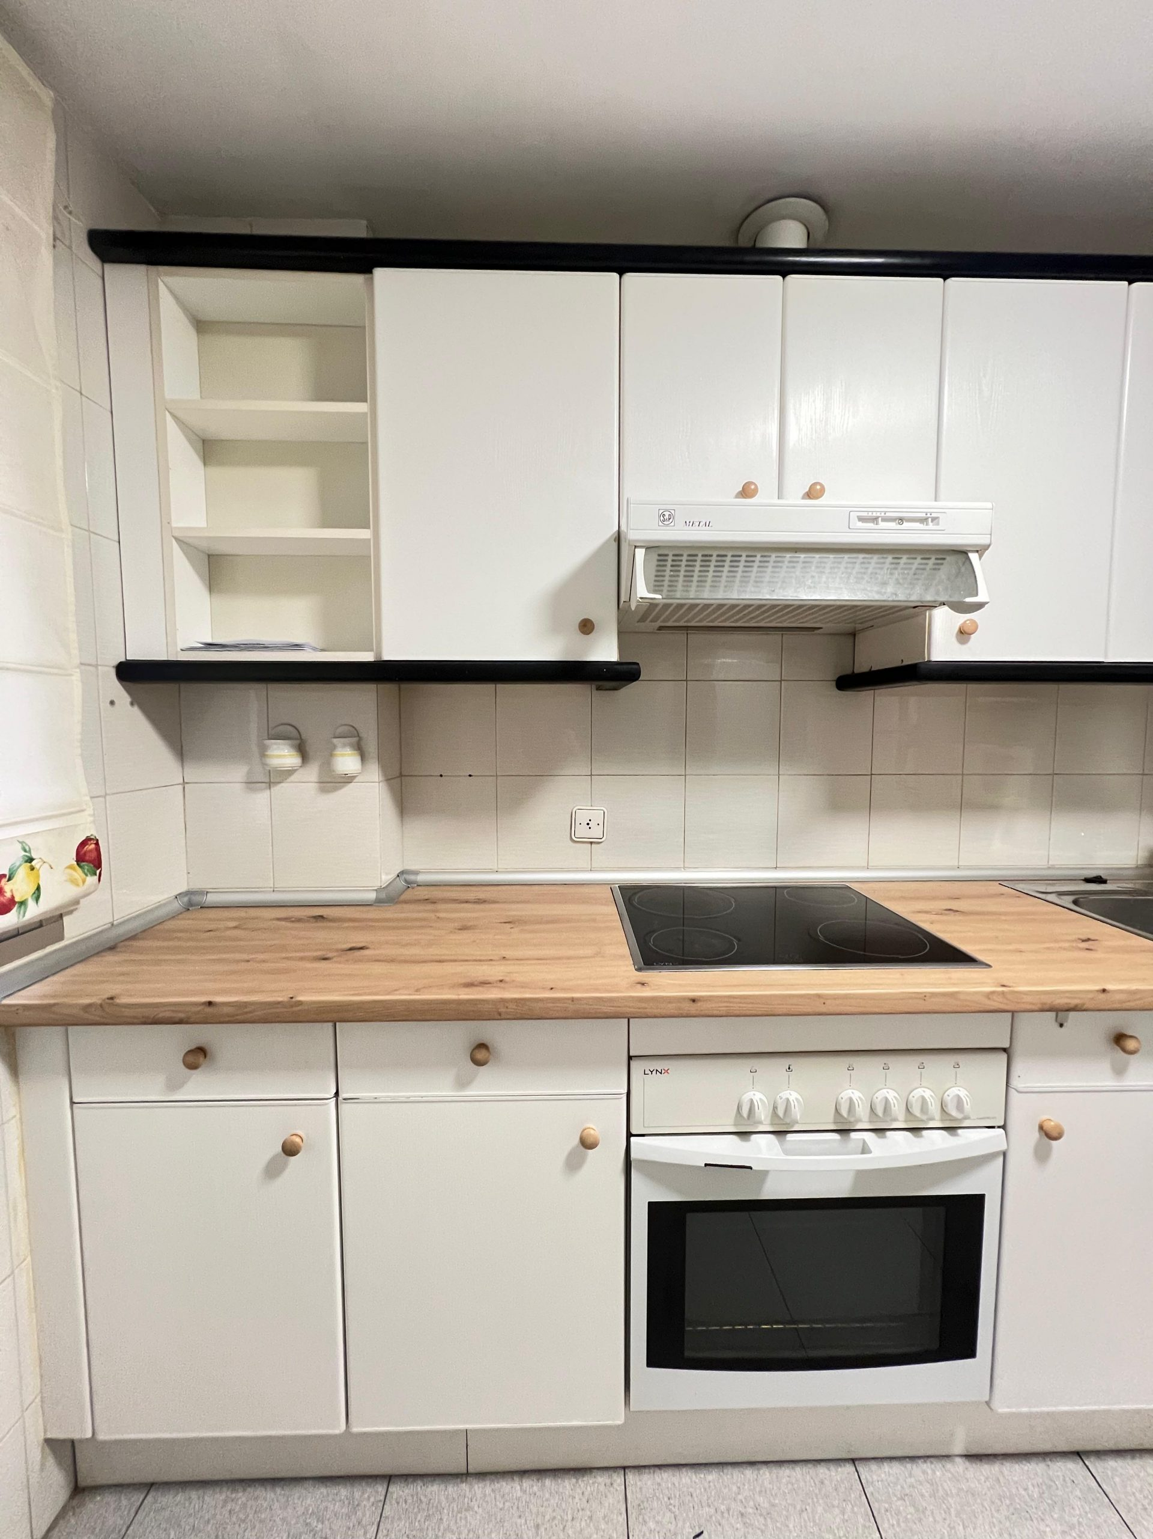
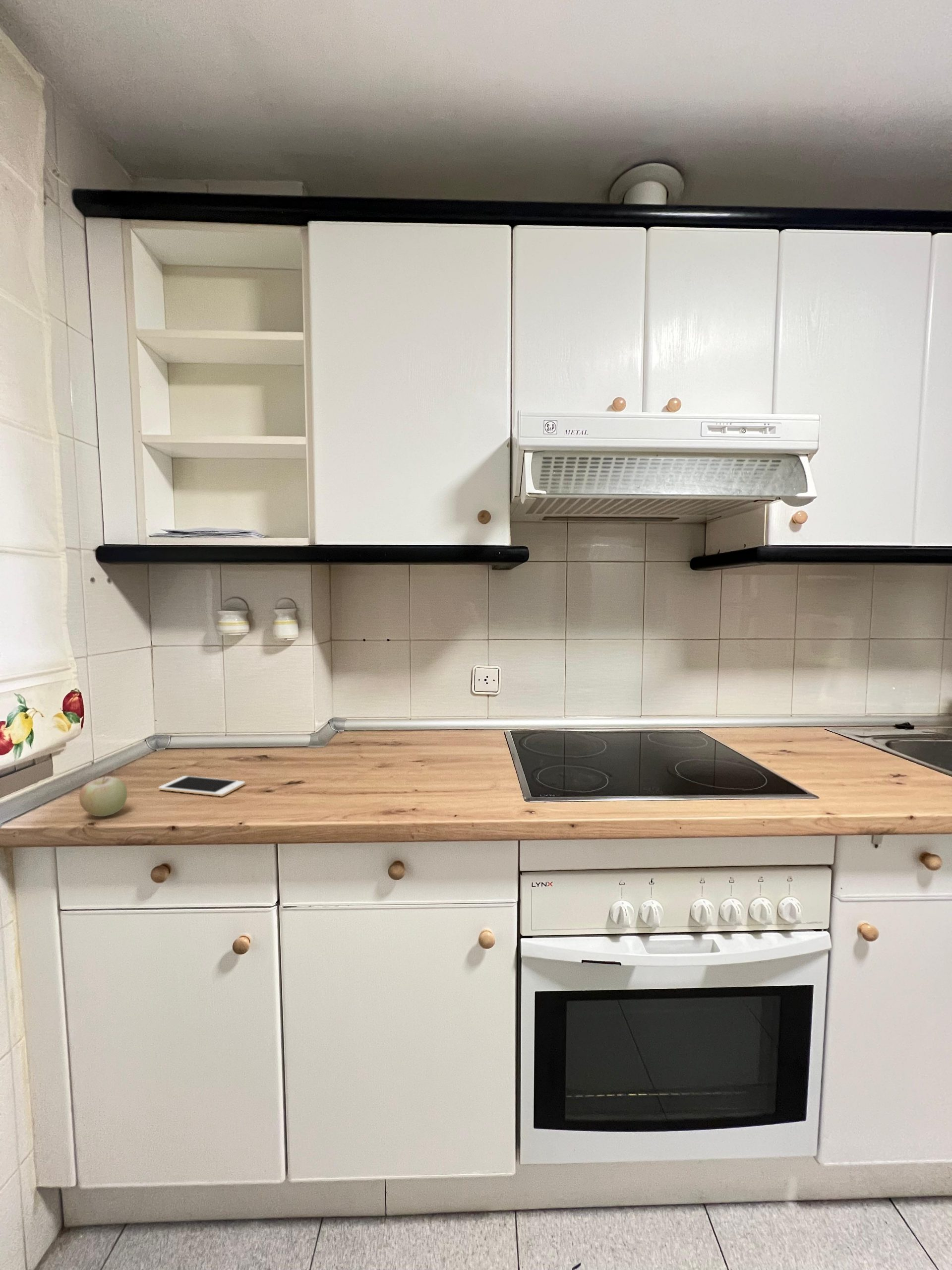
+ cell phone [158,775,246,797]
+ fruit [79,772,128,817]
